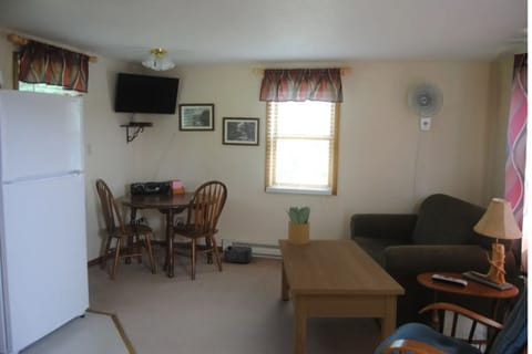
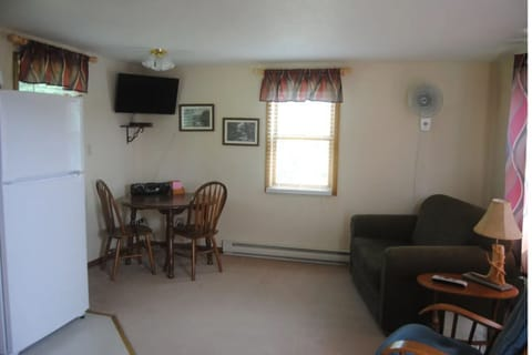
- potted plant [284,205,311,244]
- coffee table [277,238,406,354]
- storage bin [223,244,253,264]
